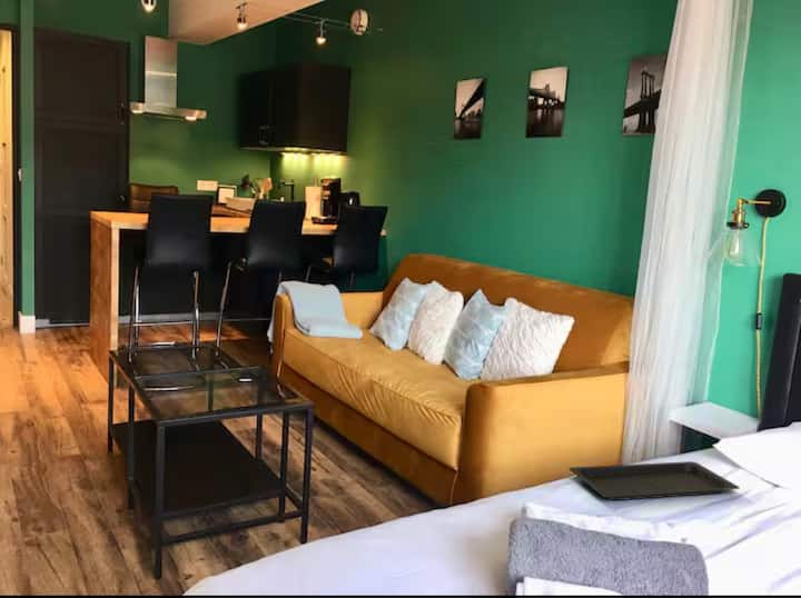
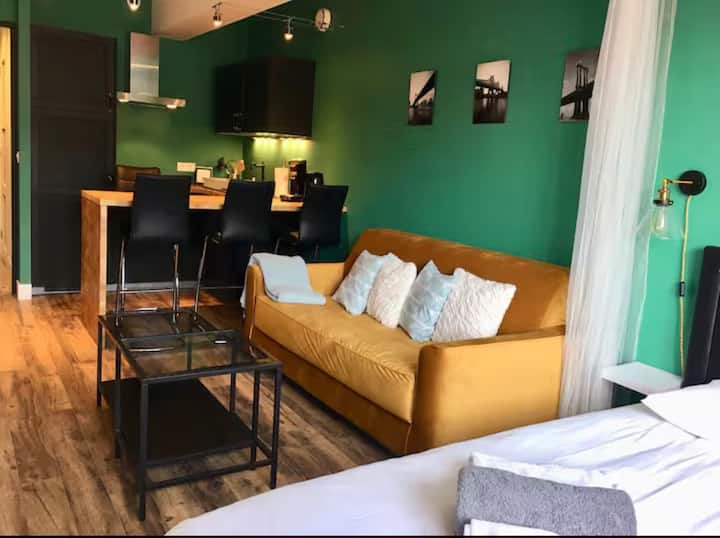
- serving tray [567,460,741,501]
